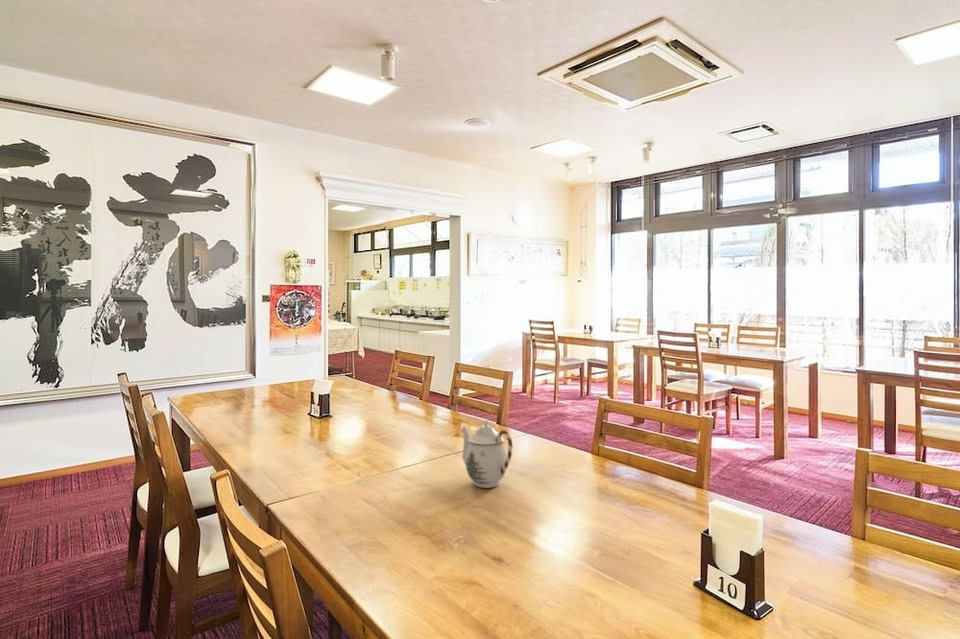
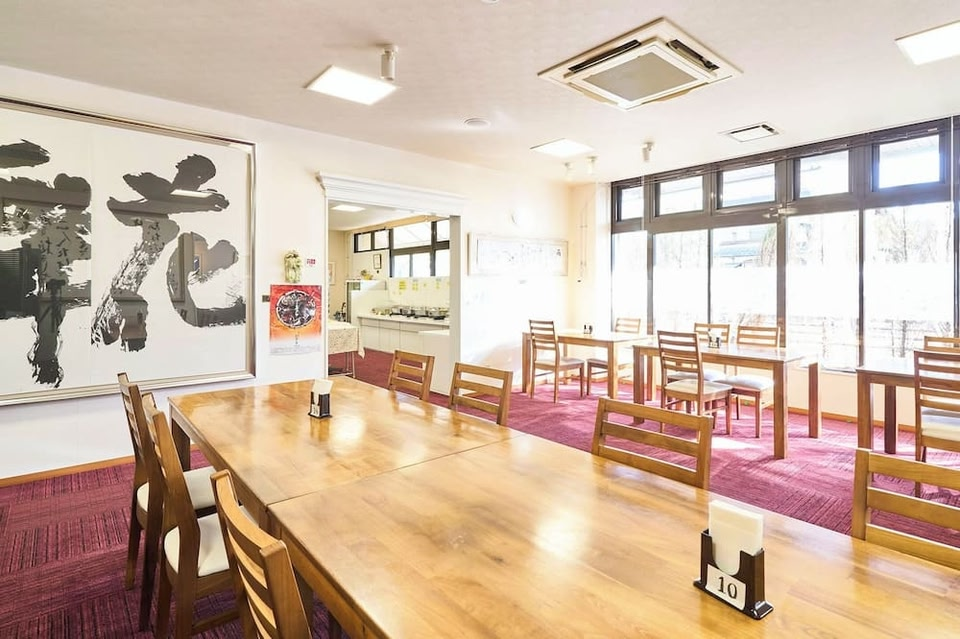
- teapot [460,419,513,489]
